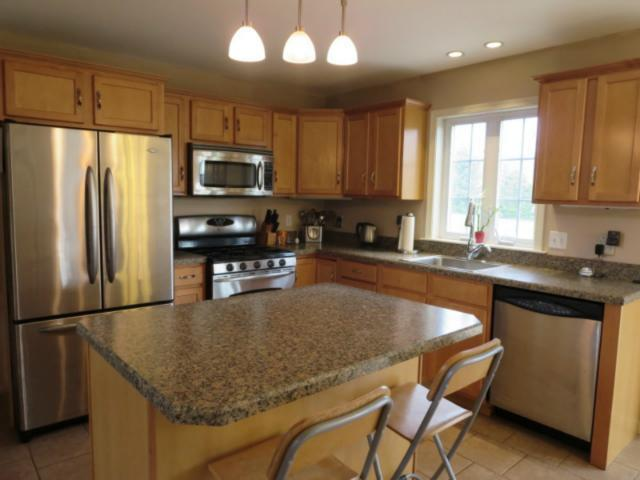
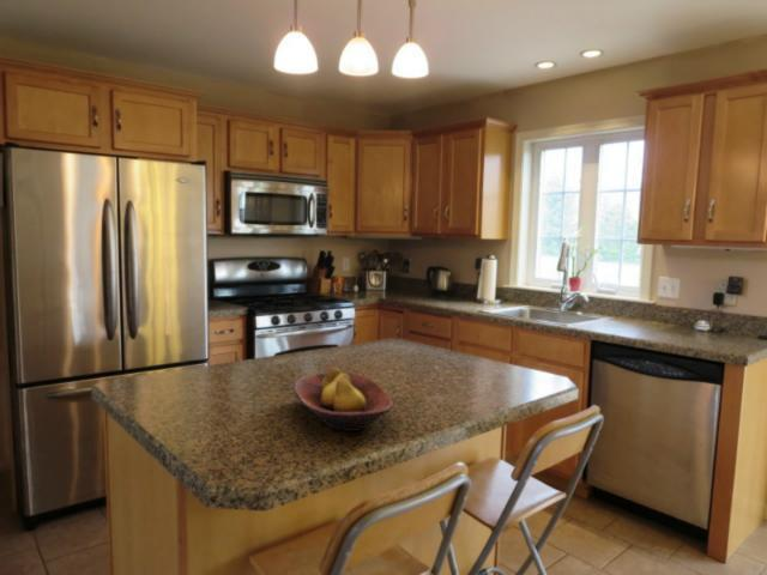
+ fruit bowl [292,367,394,432]
